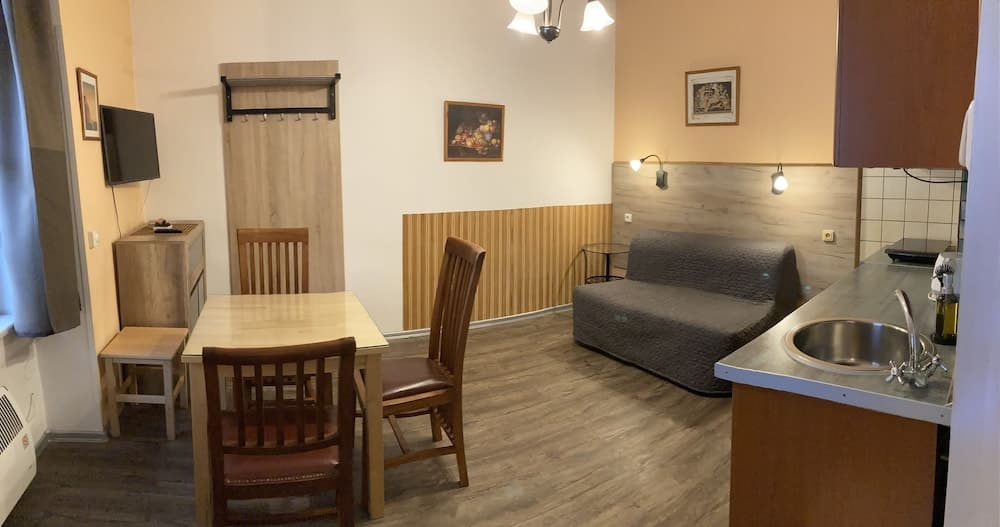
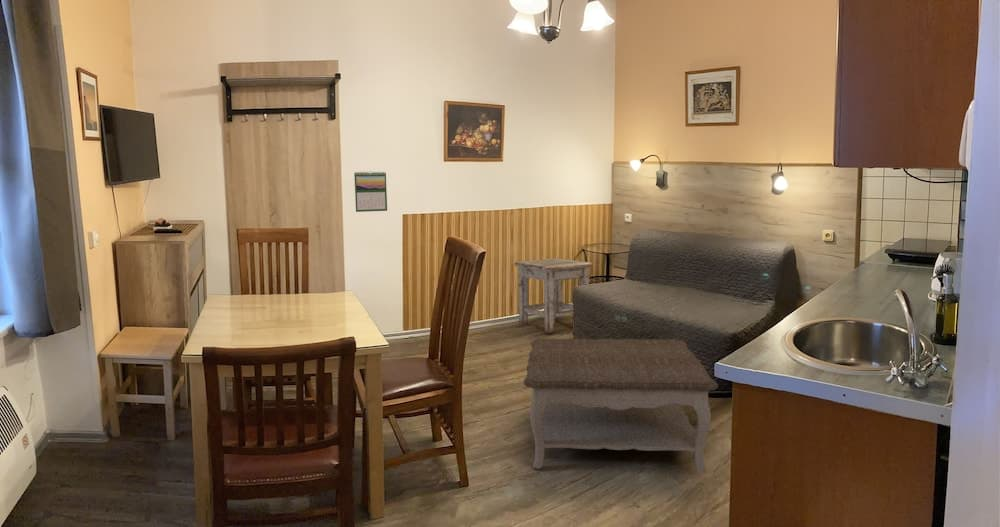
+ coffee table [522,338,719,474]
+ stool [513,257,594,334]
+ calendar [353,170,388,213]
